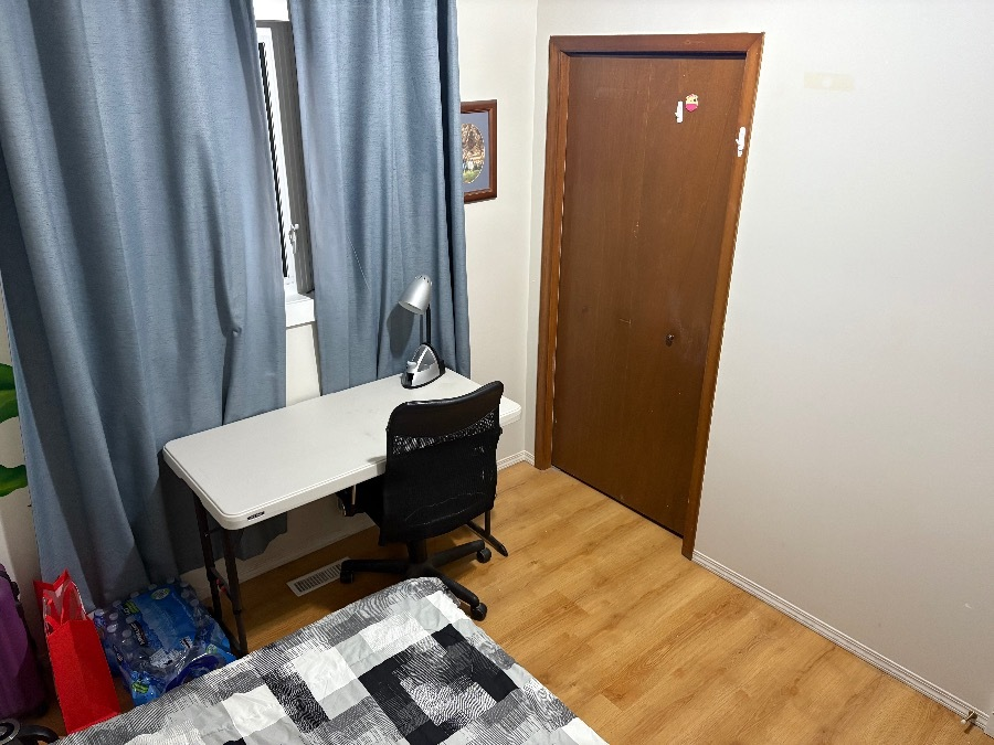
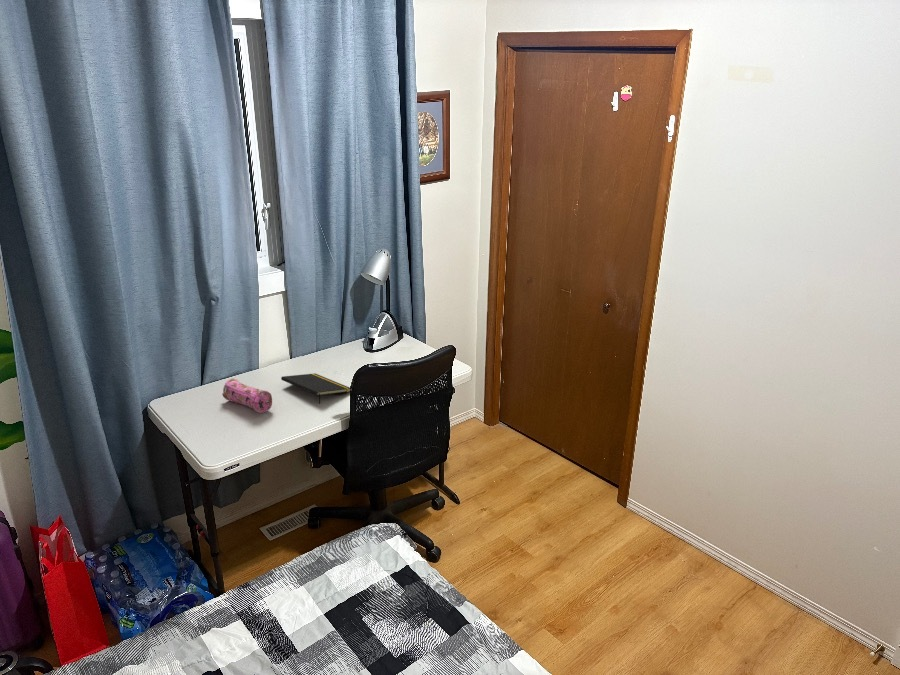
+ notepad [280,372,351,405]
+ pencil case [221,378,273,414]
